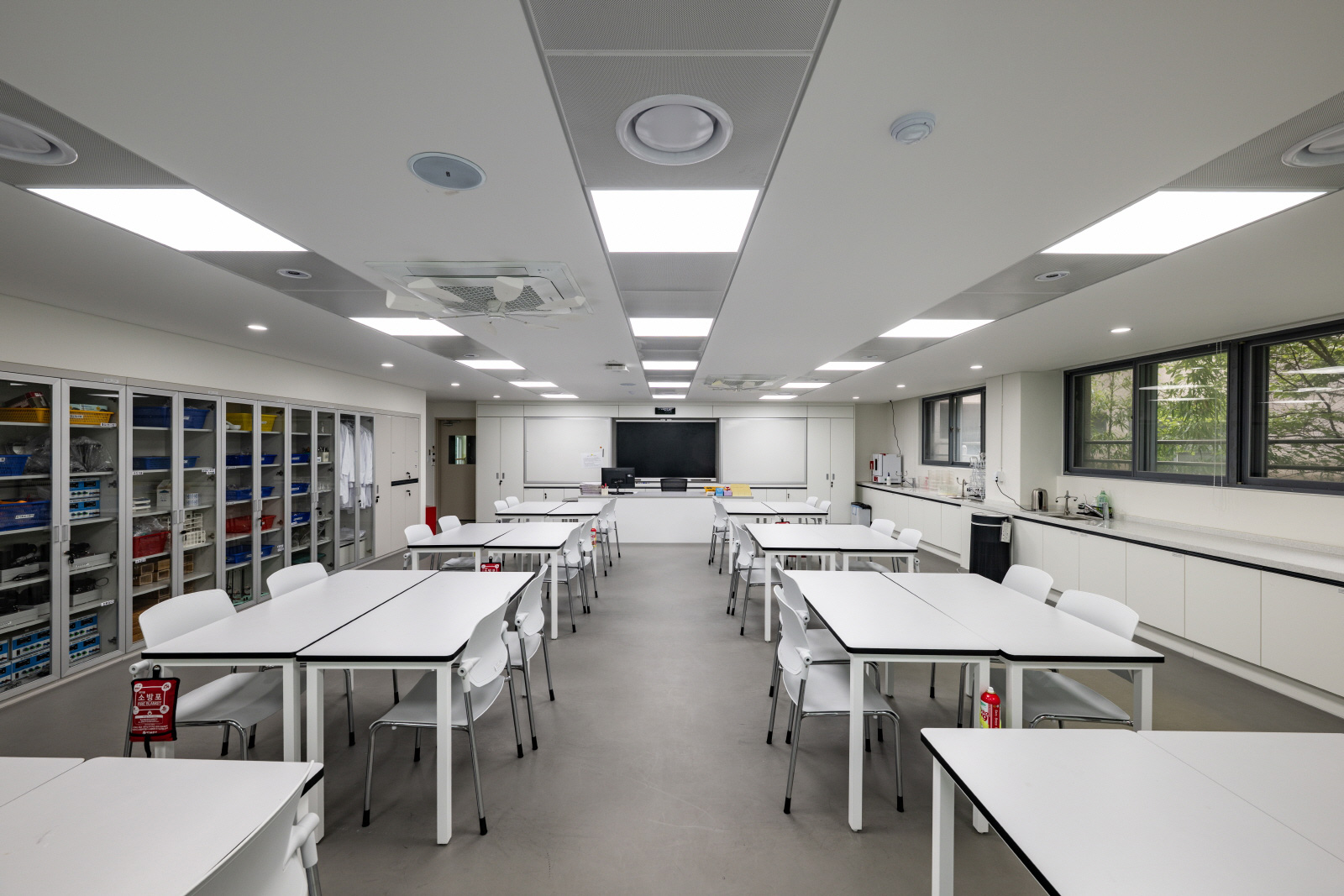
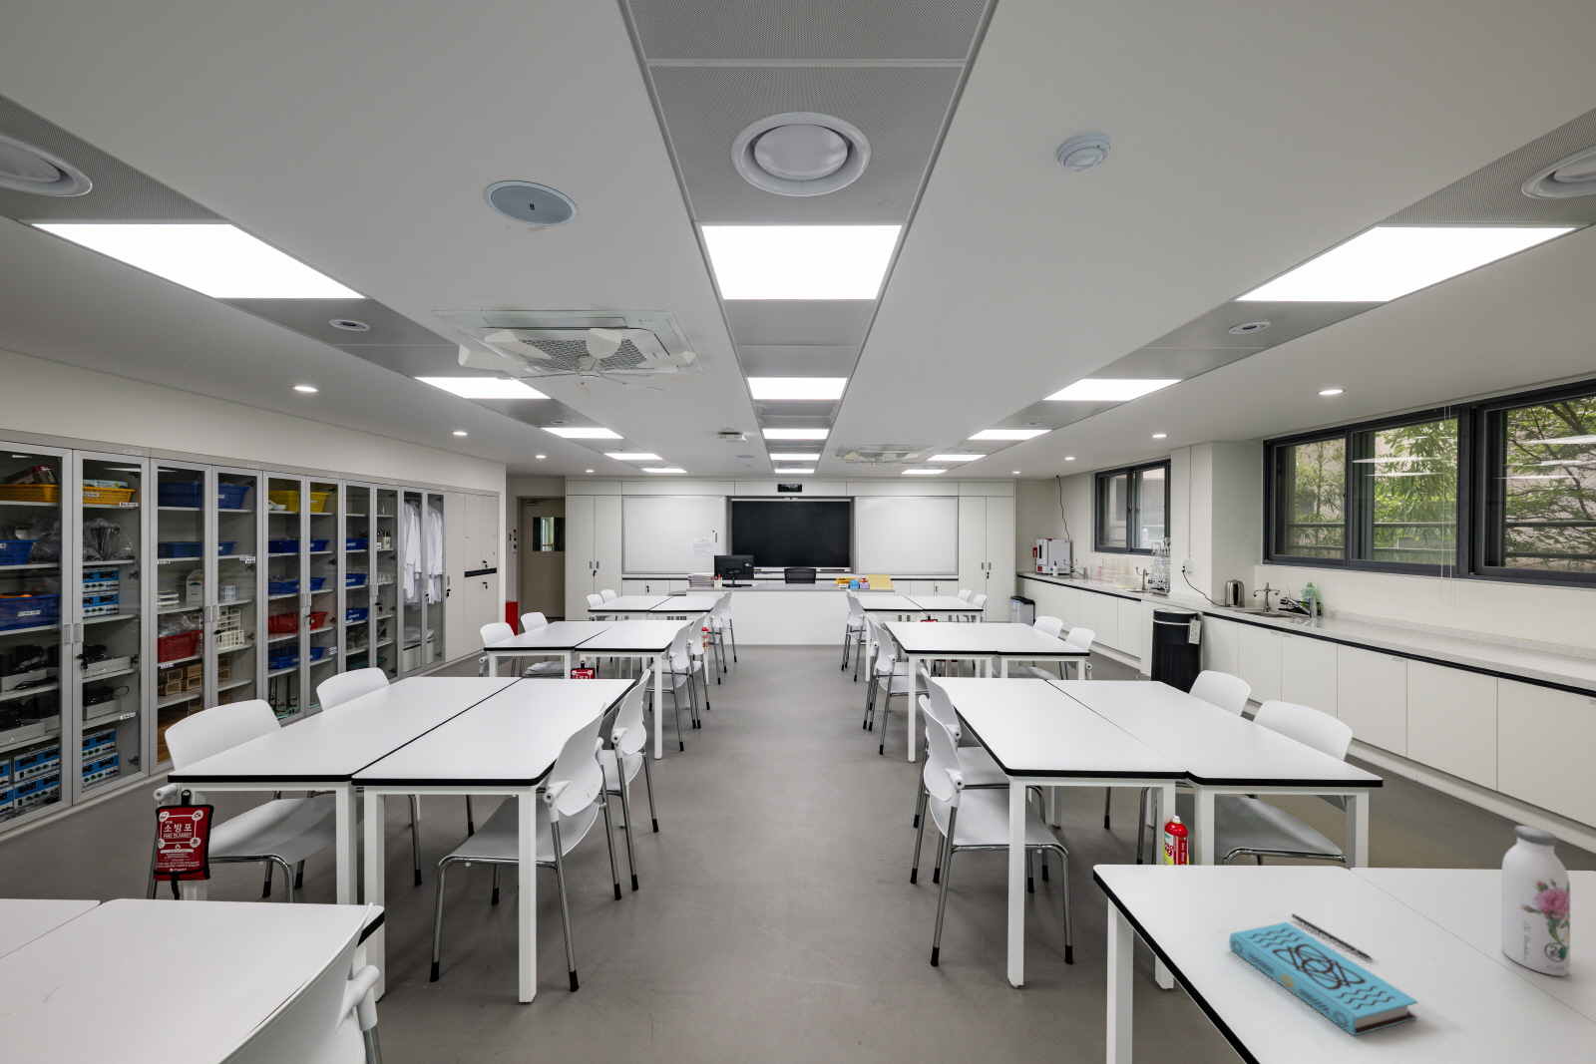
+ book [1228,922,1418,1036]
+ water bottle [1500,824,1571,977]
+ pen [1291,912,1375,962]
